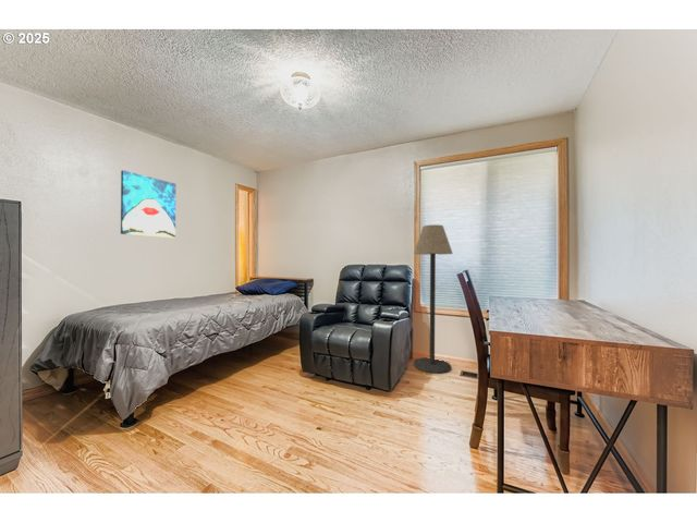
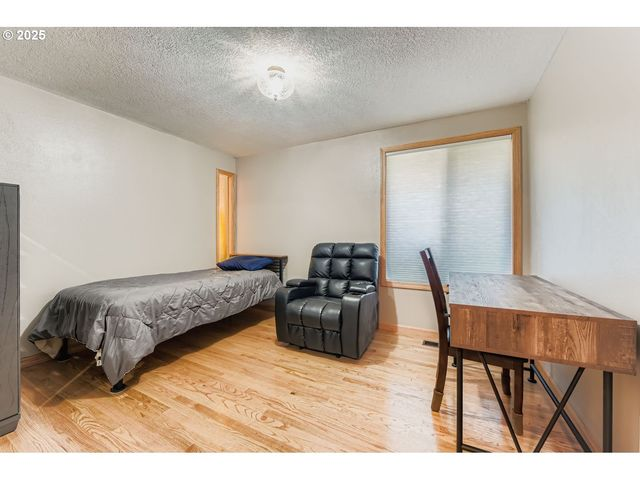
- floor lamp [413,223,454,375]
- wall art [120,169,176,240]
